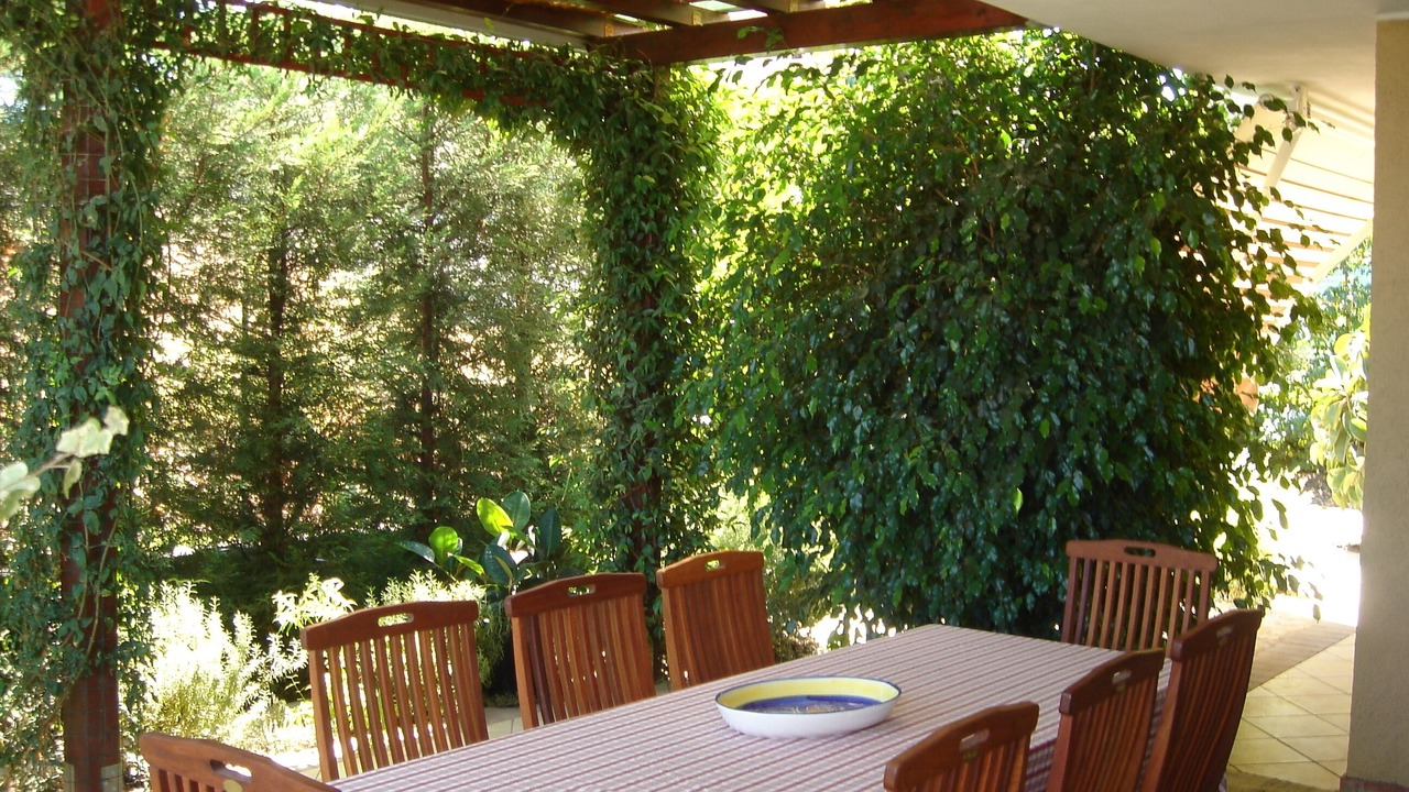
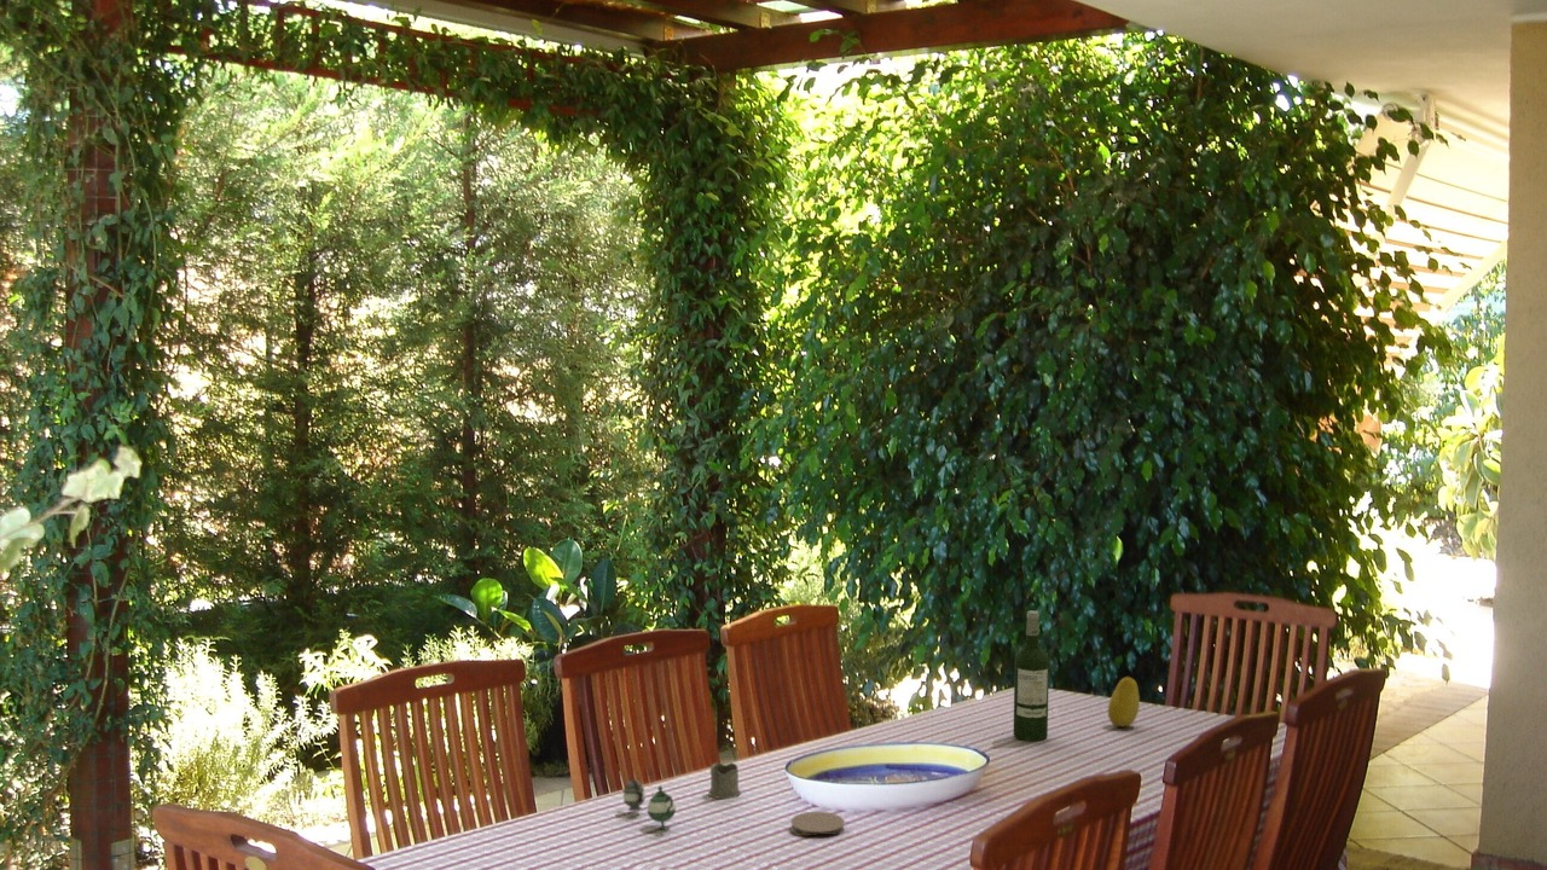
+ teapot [622,778,677,831]
+ tea glass holder [707,761,742,800]
+ wine bottle [1013,610,1050,742]
+ coaster [789,811,846,837]
+ fruit [1107,675,1141,727]
